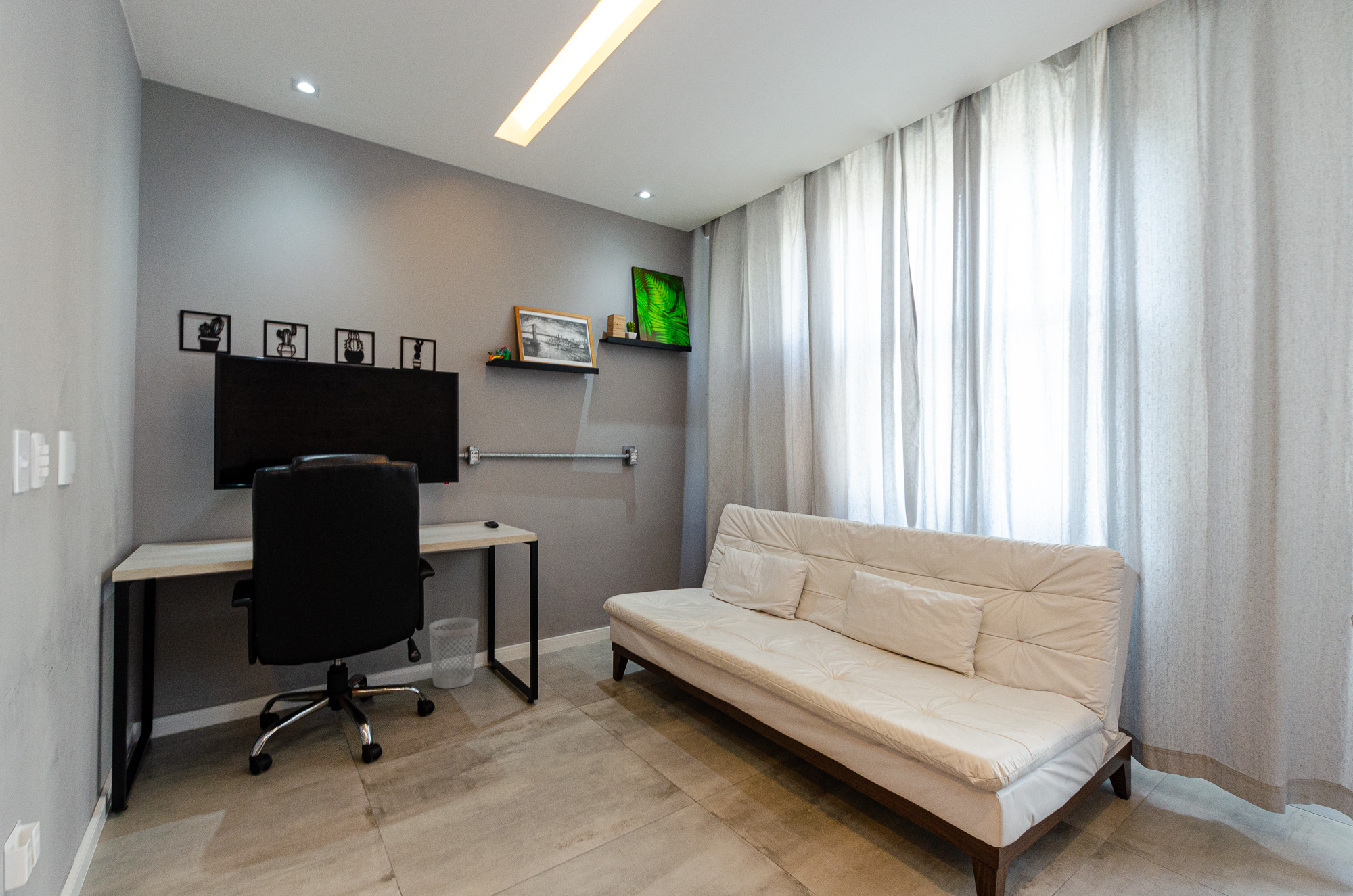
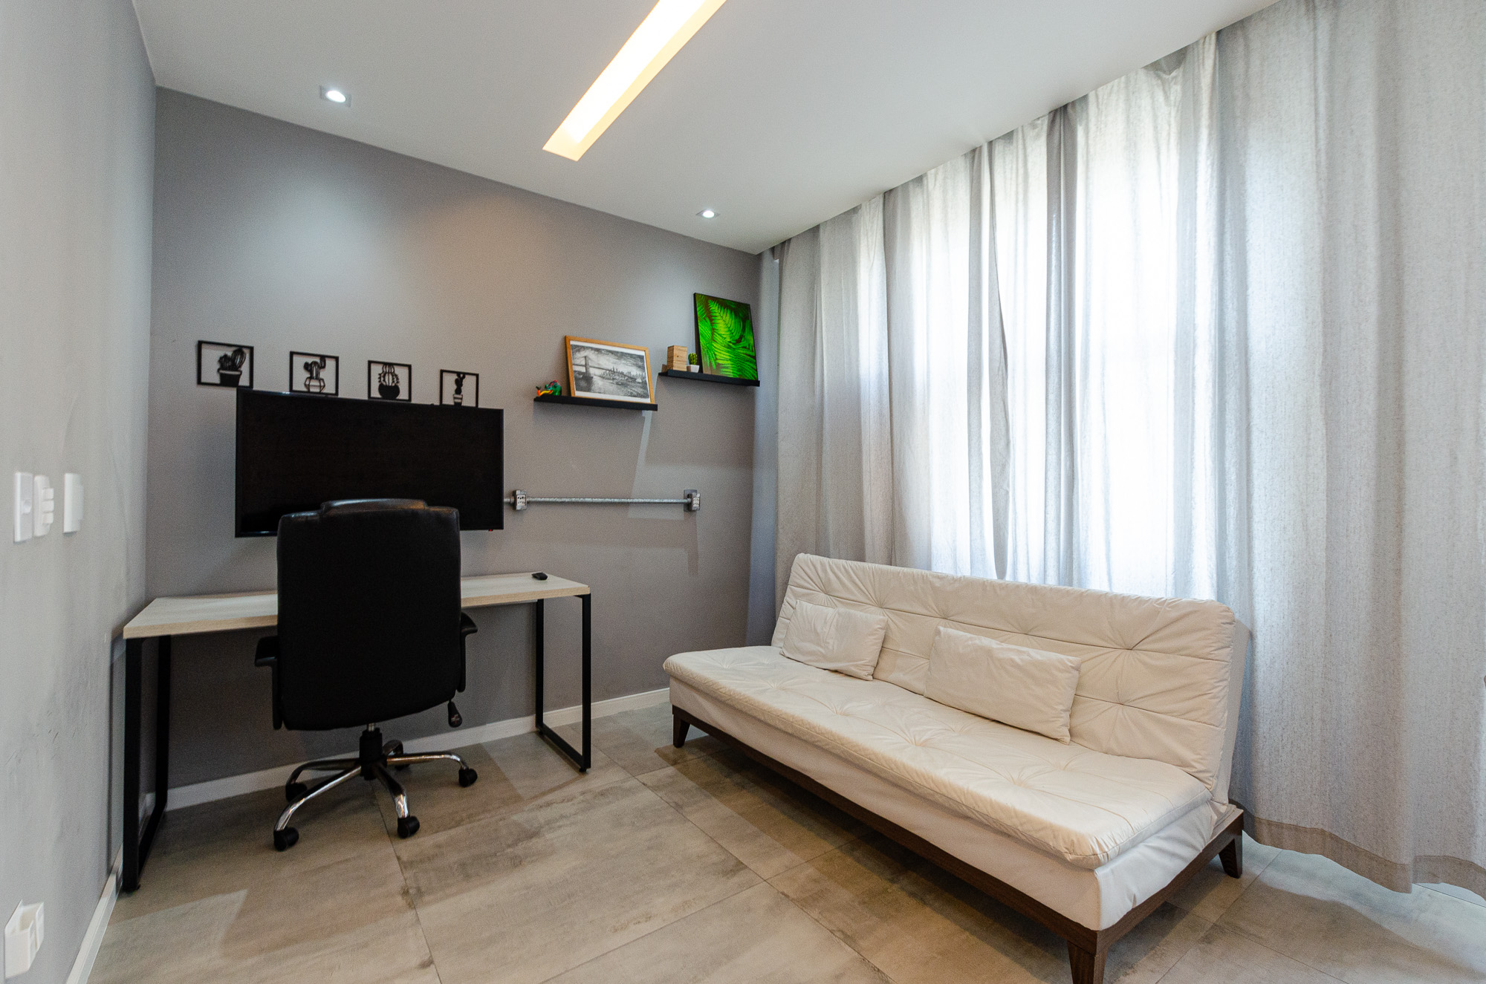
- wastebasket [428,617,479,689]
